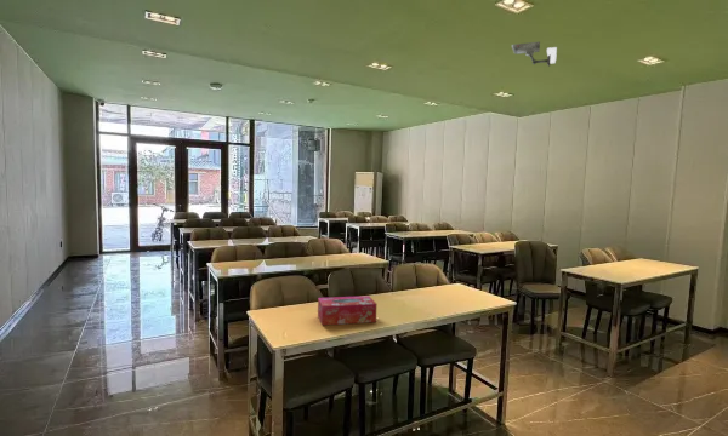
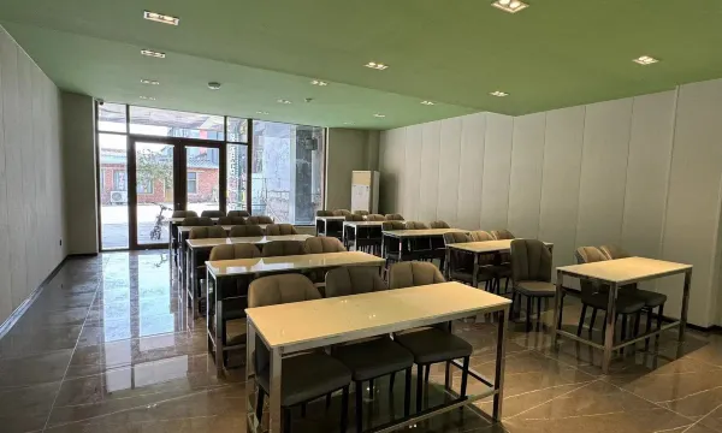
- tissue box [317,294,377,326]
- security camera [511,41,558,68]
